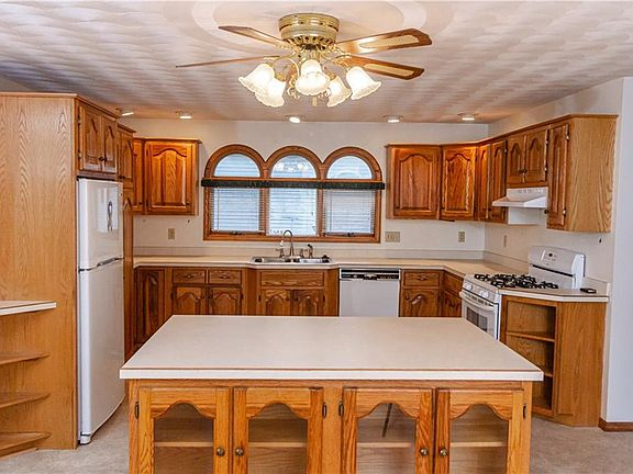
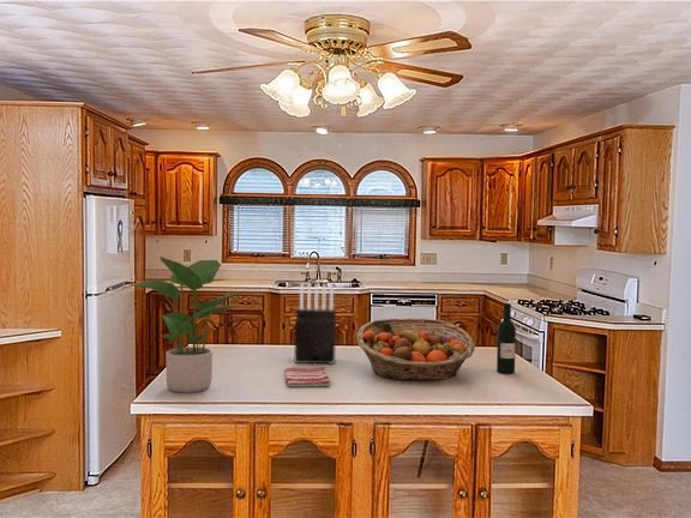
+ dish towel [283,366,331,387]
+ potted plant [131,255,240,393]
+ knife block [294,283,337,366]
+ fruit basket [356,317,476,381]
+ wine bottle [495,302,517,375]
